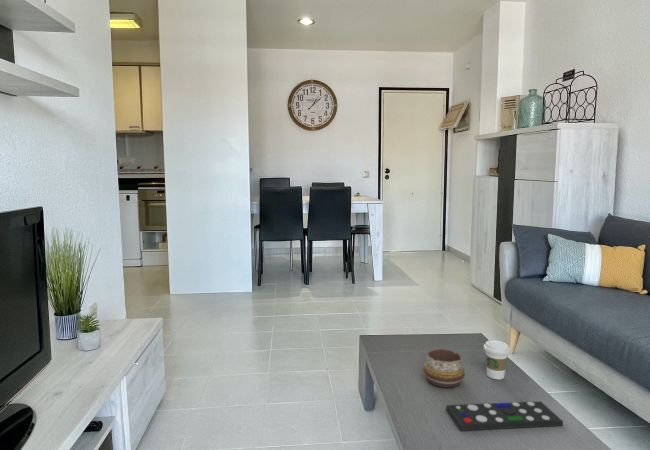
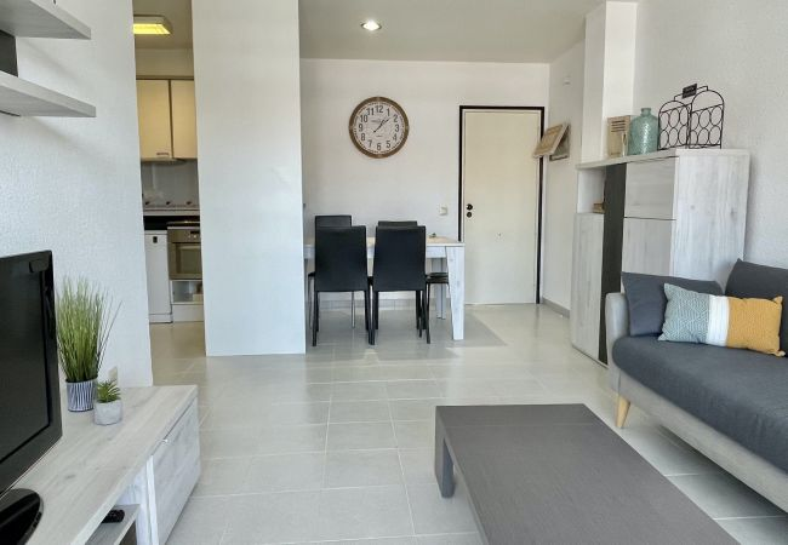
- coffee cup [483,339,511,381]
- decorative bowl [422,348,466,389]
- remote control [445,400,564,432]
